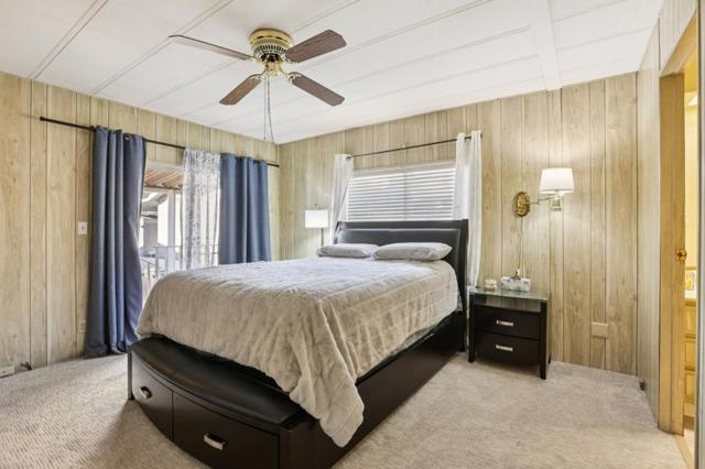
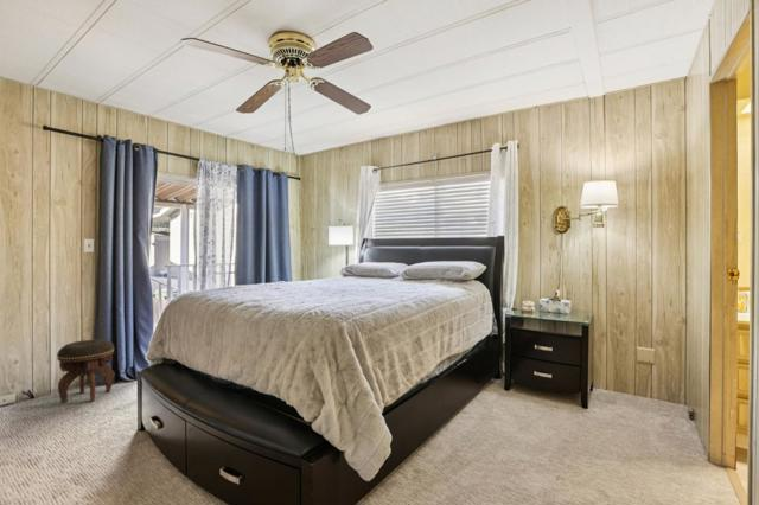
+ footstool [56,338,115,404]
